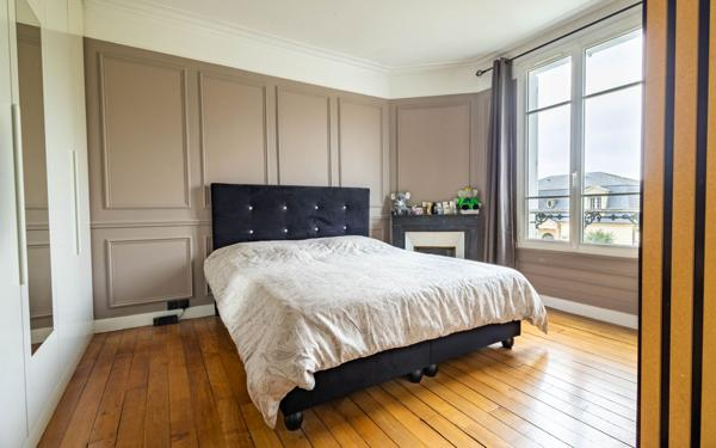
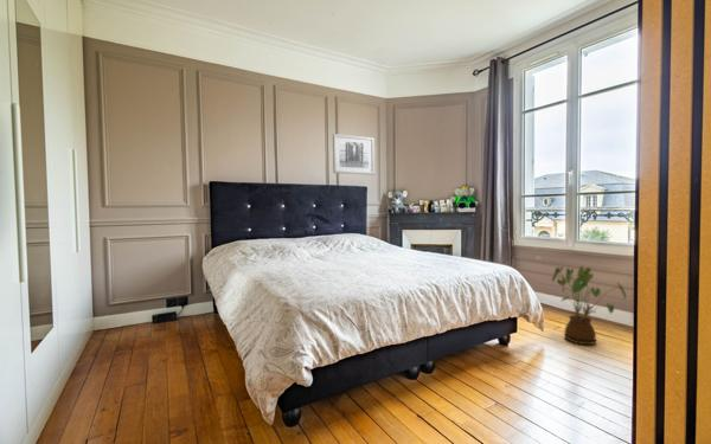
+ house plant [551,265,628,346]
+ wall art [332,133,376,176]
